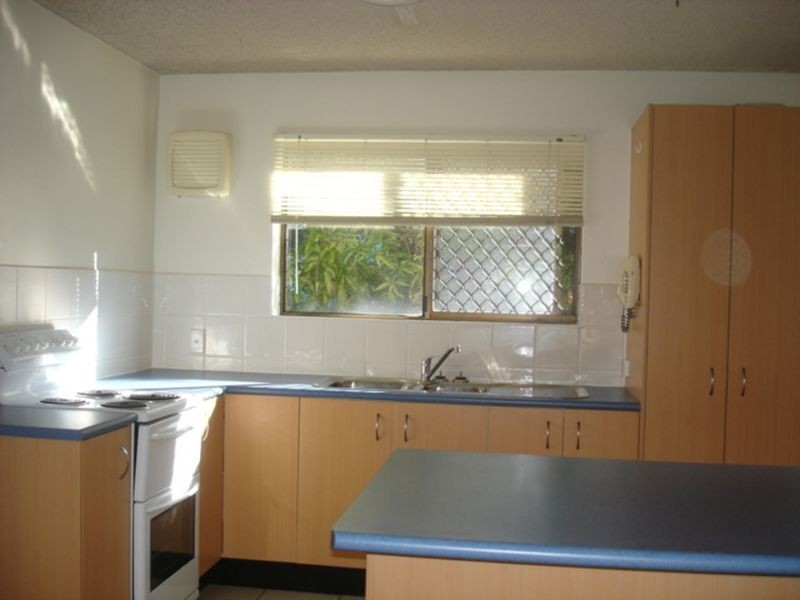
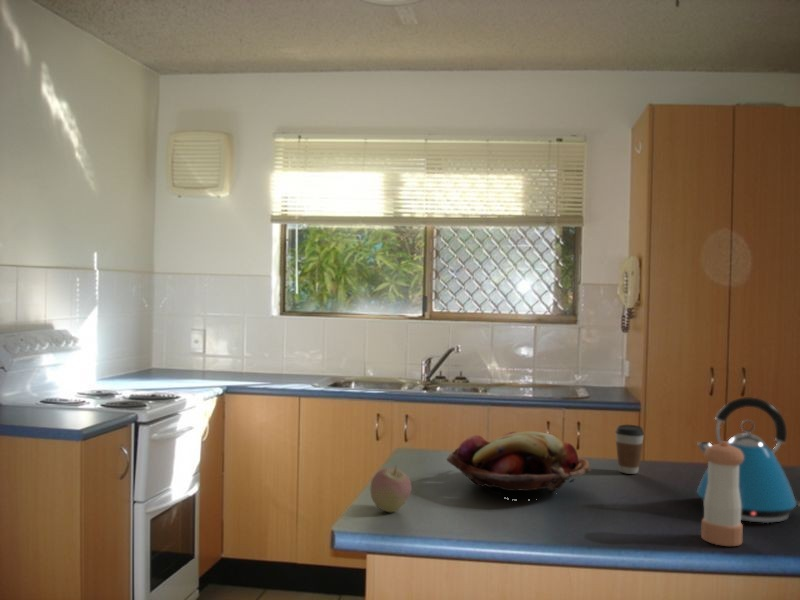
+ apple [369,466,413,513]
+ coffee cup [614,424,645,475]
+ fruit basket [446,430,593,502]
+ kettle [696,396,800,524]
+ pepper shaker [700,440,744,547]
